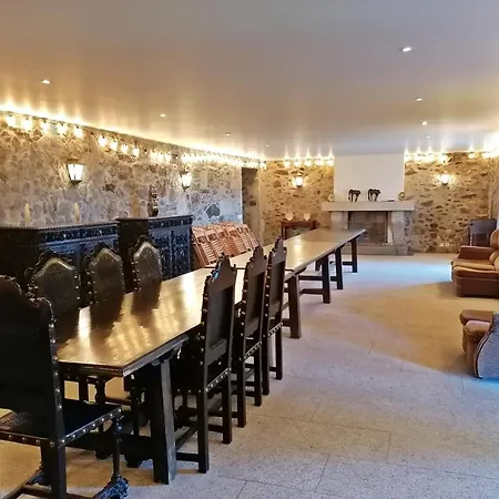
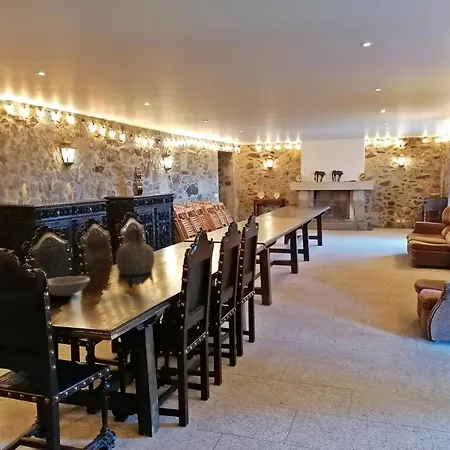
+ bowl [47,275,91,297]
+ vase [115,227,156,295]
